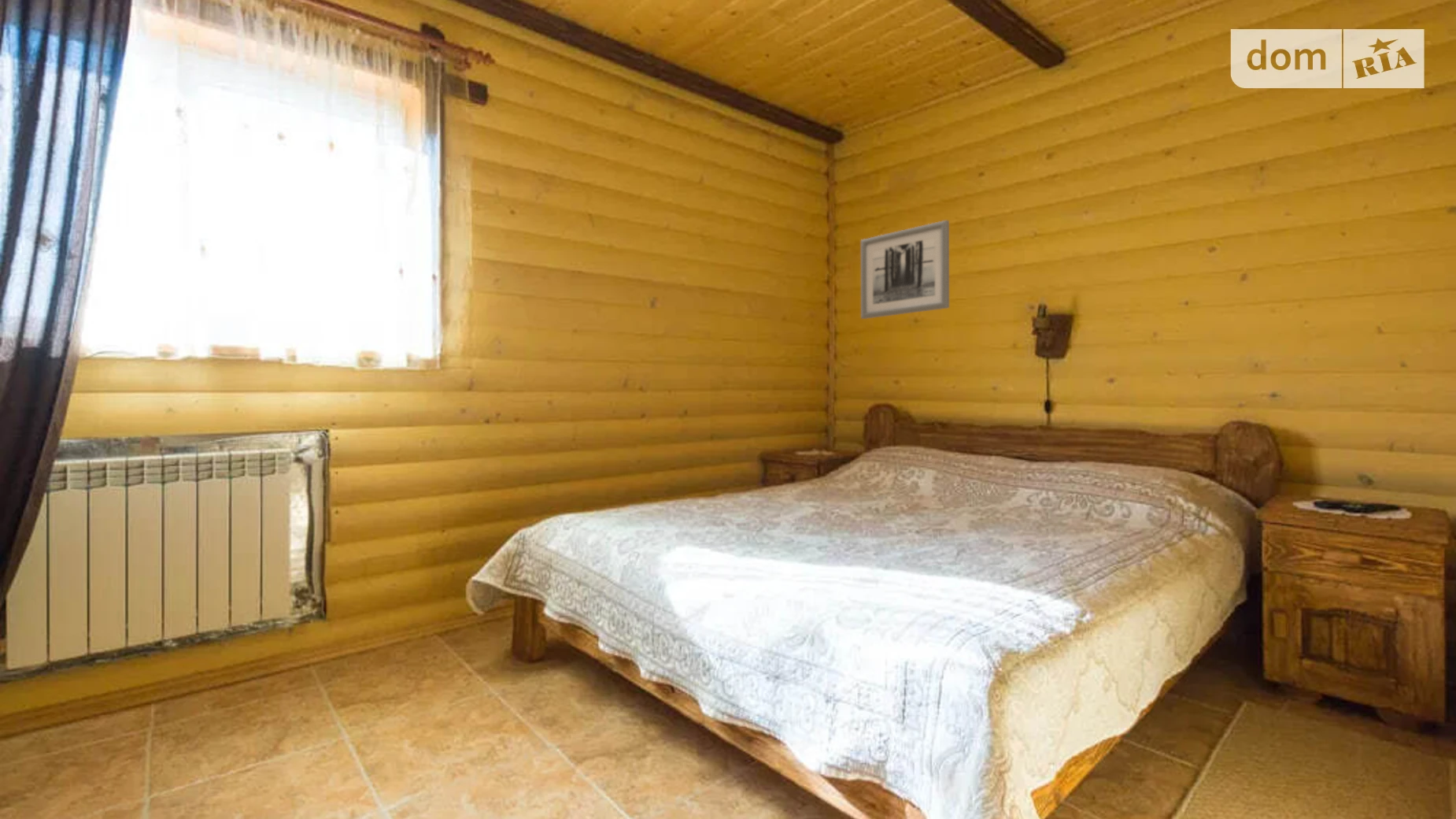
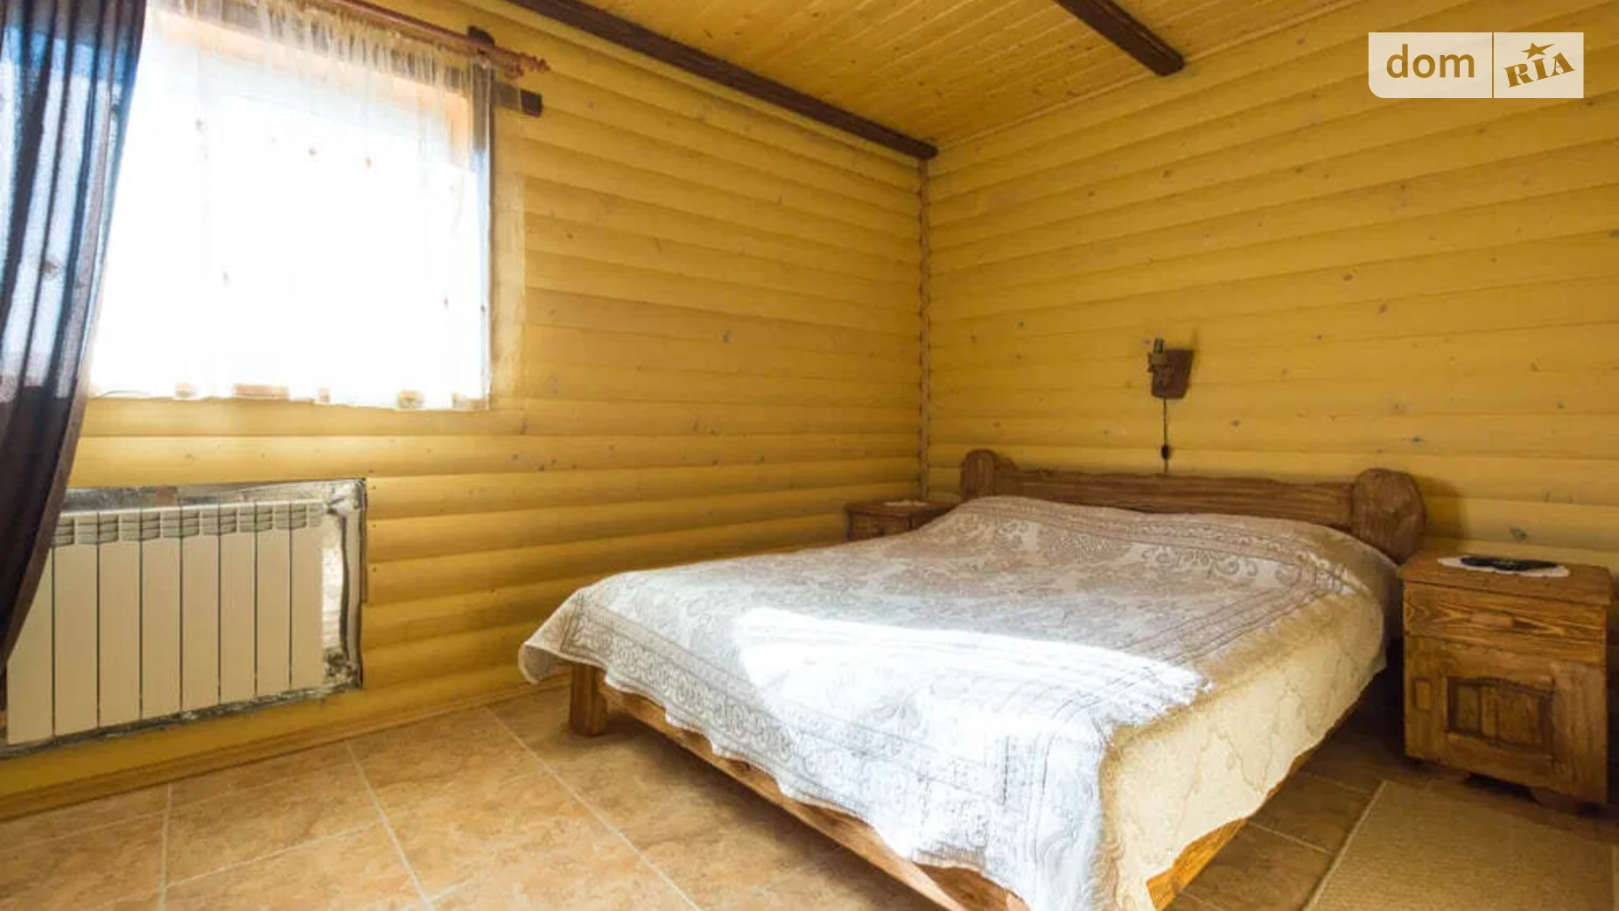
- wall art [860,220,950,320]
